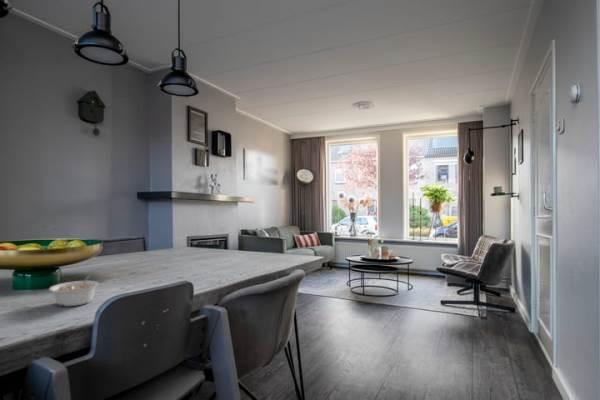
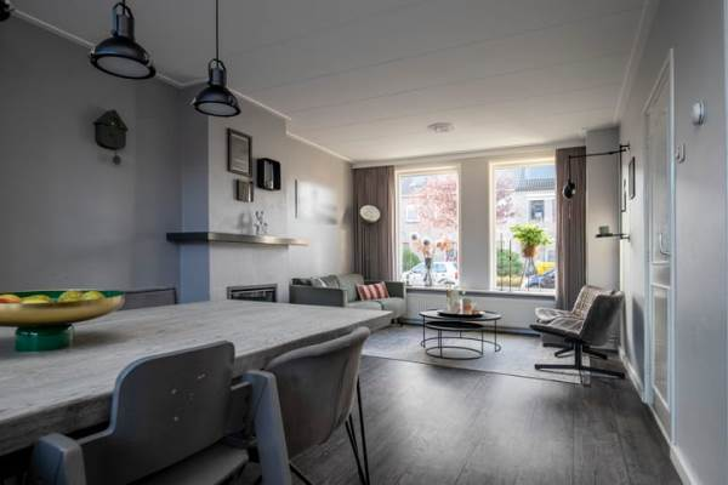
- legume [48,274,100,307]
